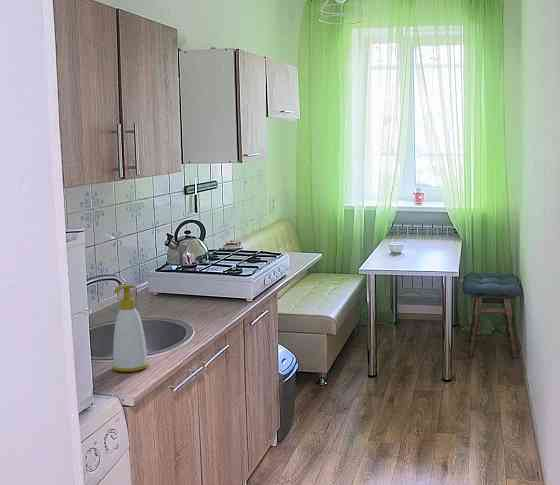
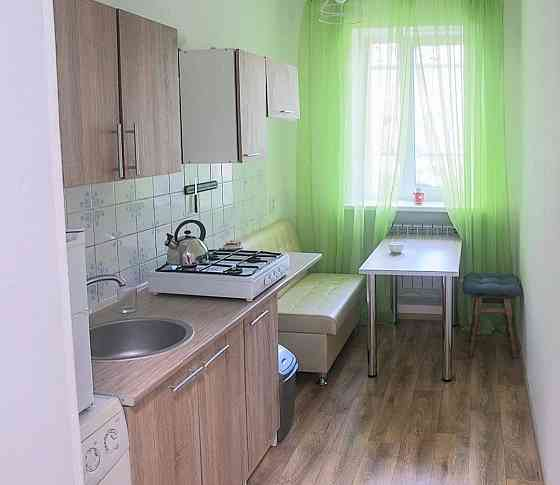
- soap bottle [112,284,149,373]
